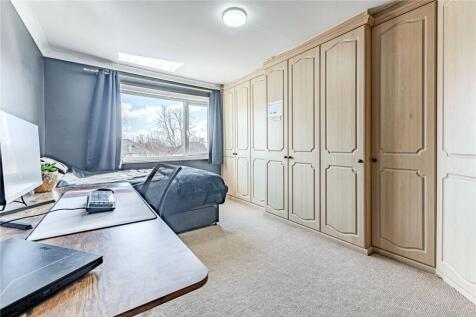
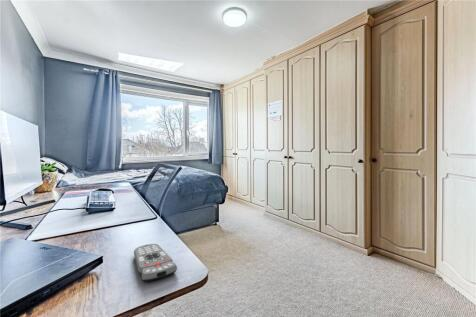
+ remote control [133,243,178,282]
